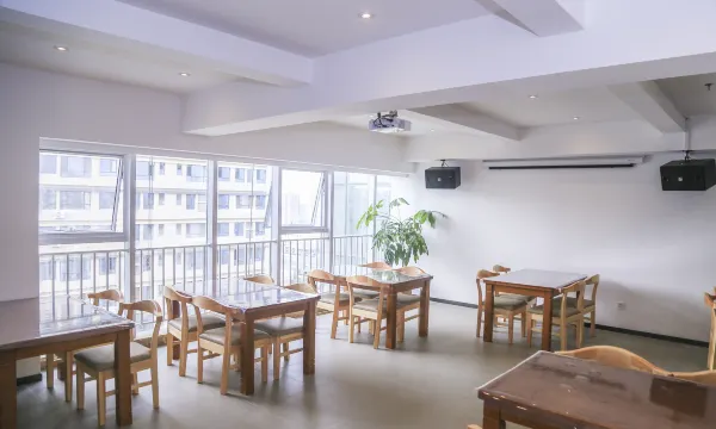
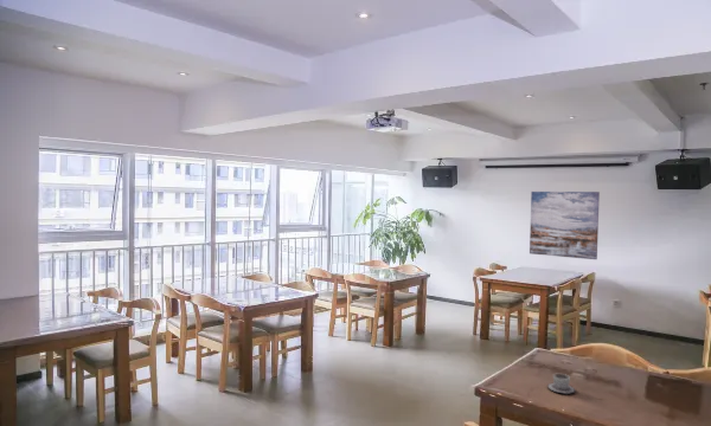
+ wall art [529,191,601,260]
+ cup [546,373,577,395]
